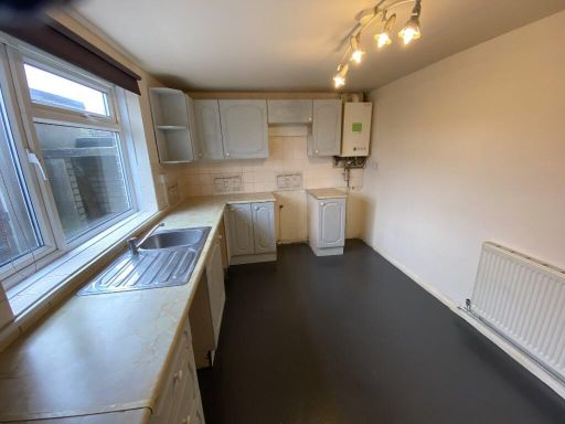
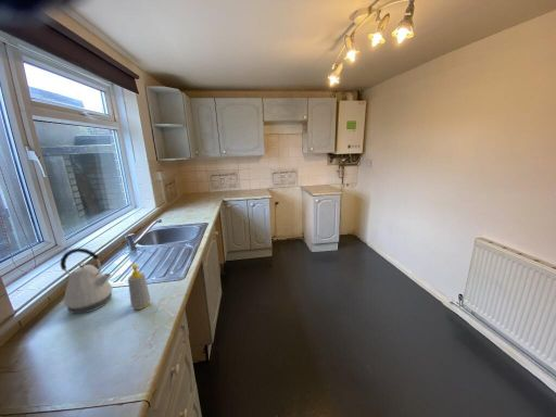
+ kettle [59,247,114,315]
+ soap bottle [127,263,152,311]
